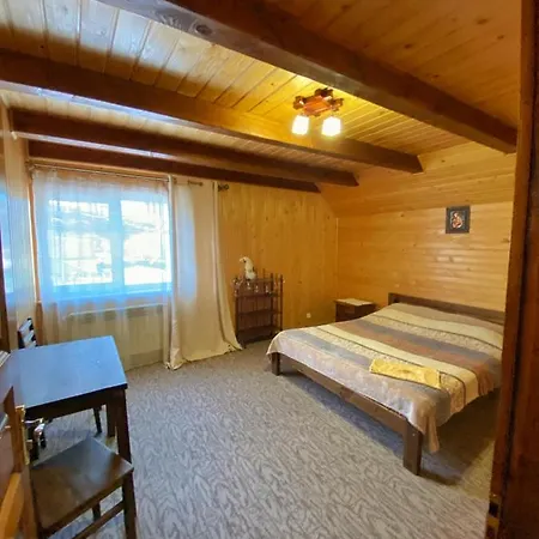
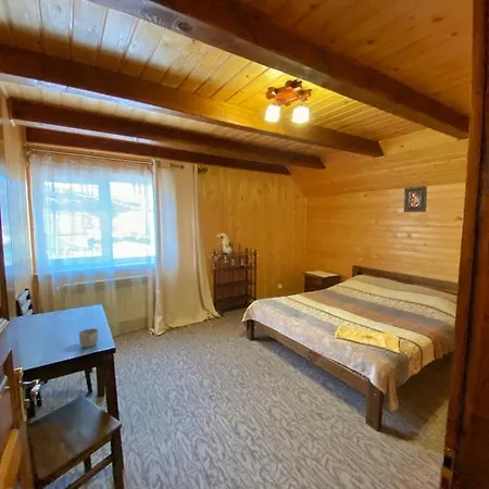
+ mug [78,327,99,349]
